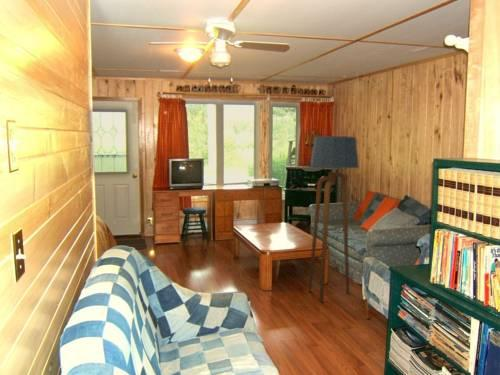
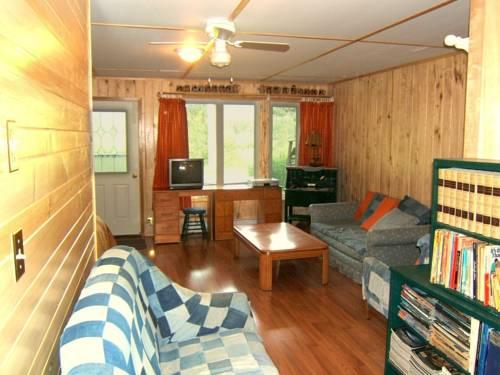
- floor lamp [307,135,360,303]
